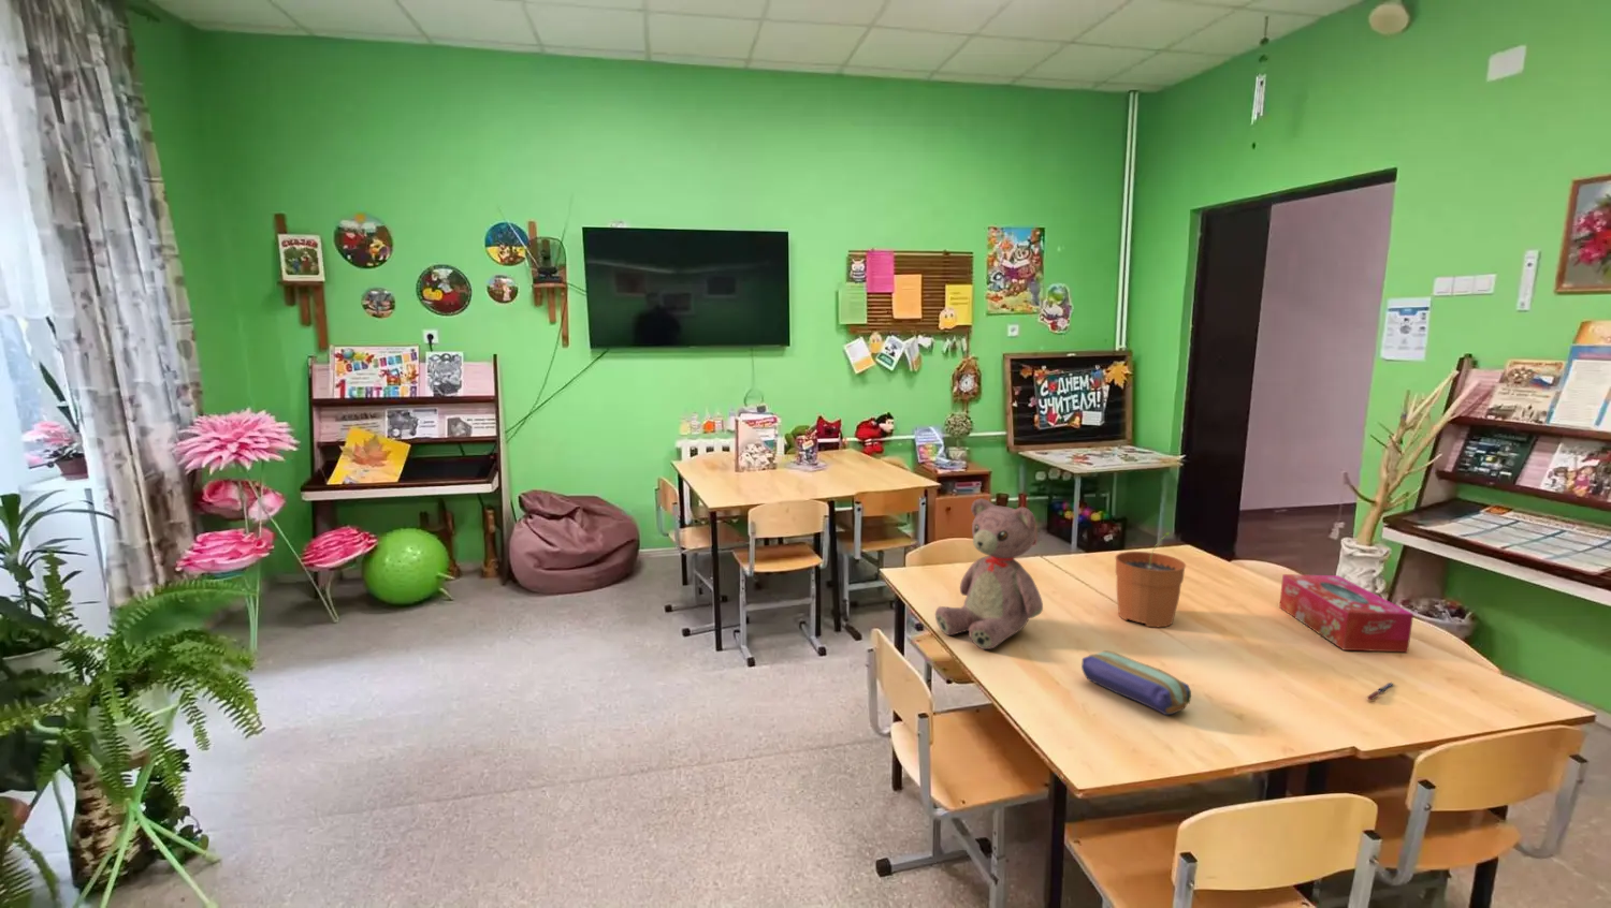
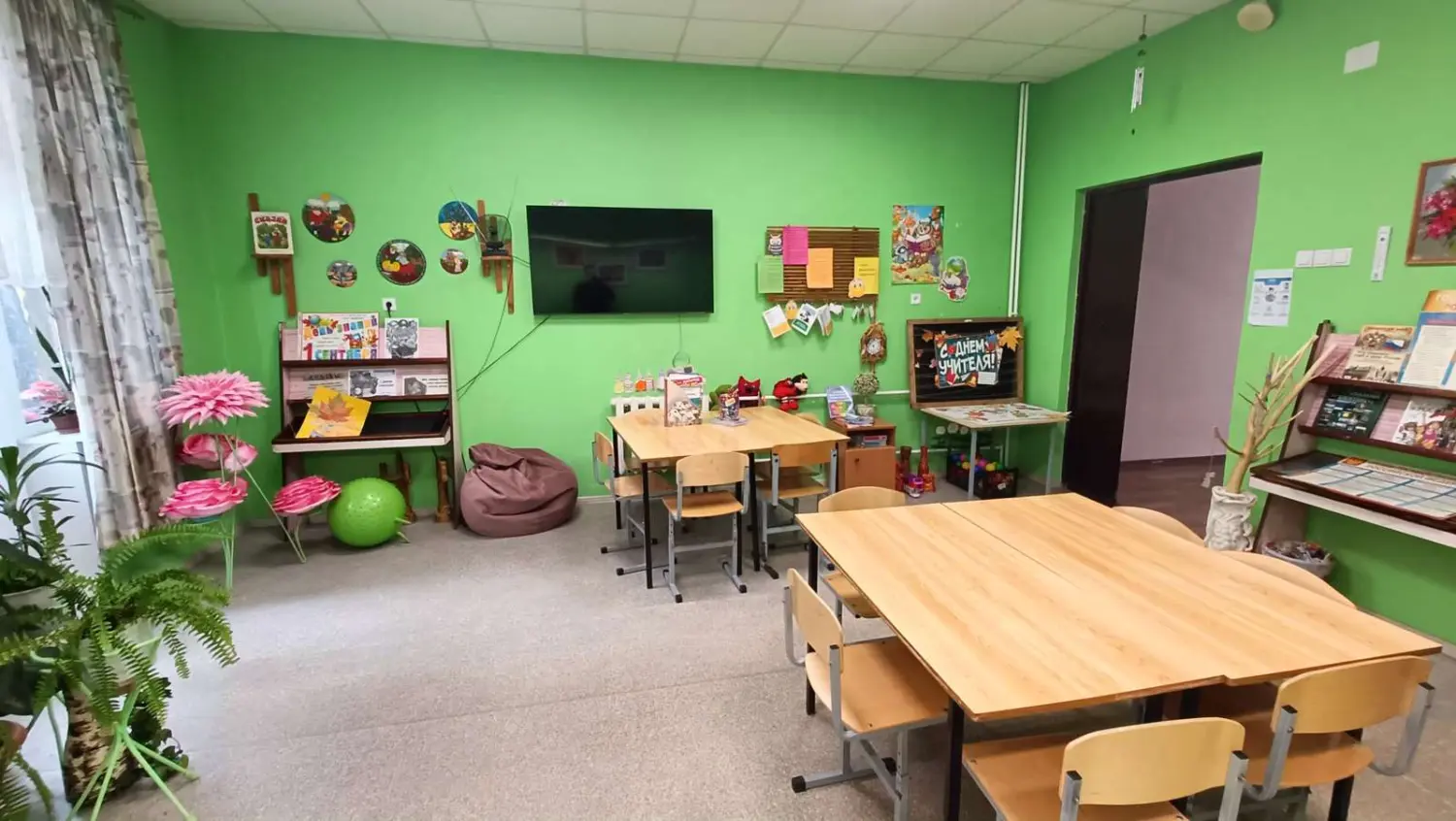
- pencil case [1080,649,1192,716]
- plant pot [1114,531,1187,628]
- teddy bear [934,498,1043,650]
- pen [1365,681,1395,701]
- tissue box [1278,573,1414,654]
